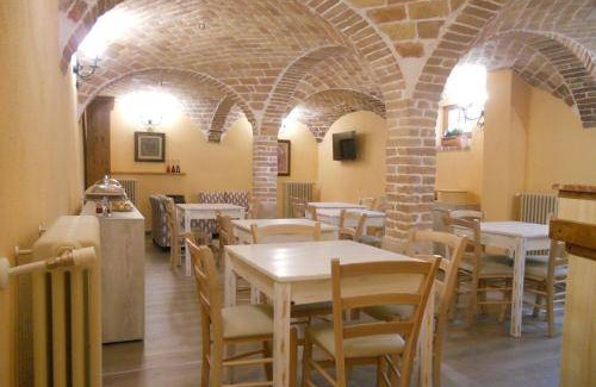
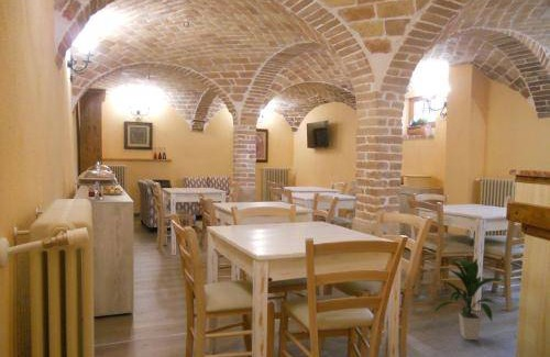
+ indoor plant [430,257,507,341]
